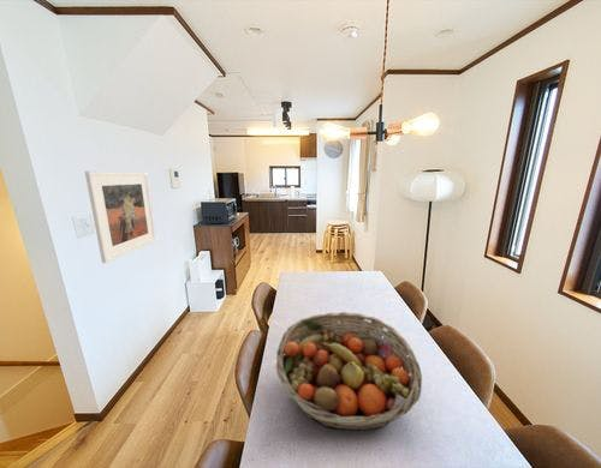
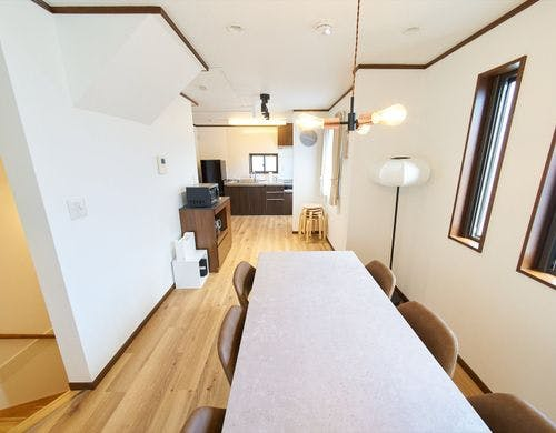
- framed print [84,170,157,264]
- fruit basket [275,311,423,432]
